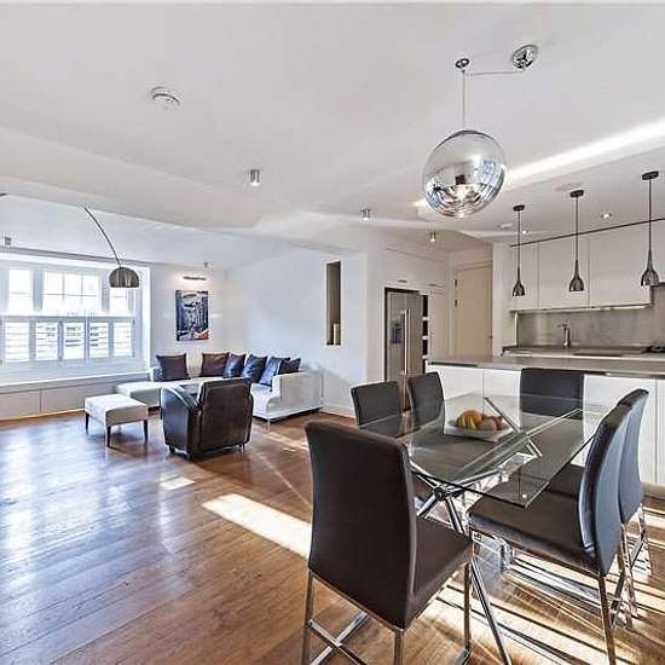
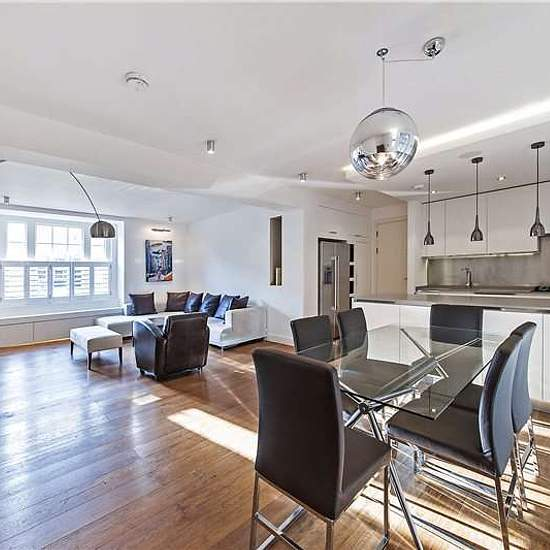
- fruit bowl [446,409,511,439]
